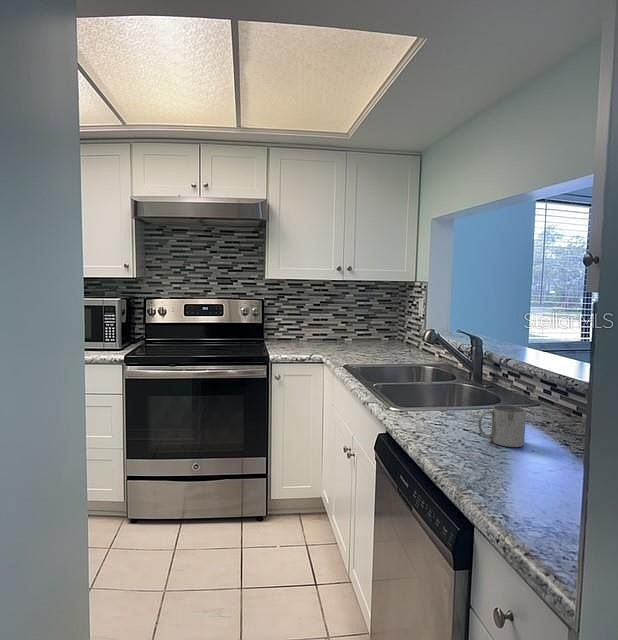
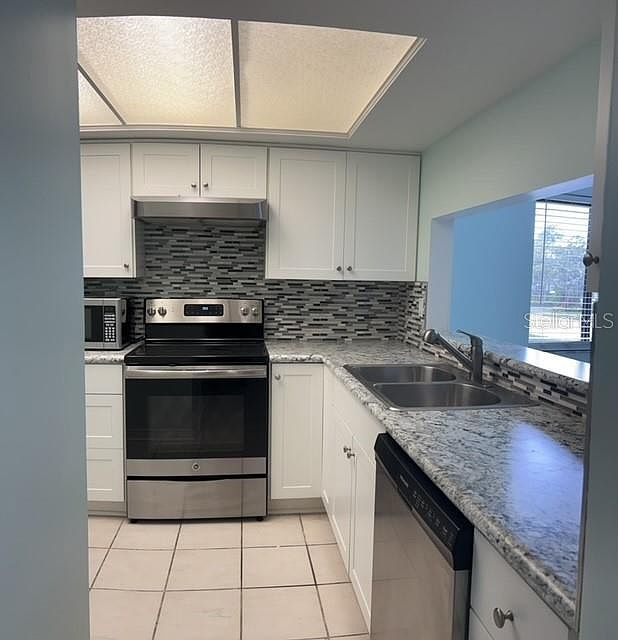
- mug [477,404,527,448]
